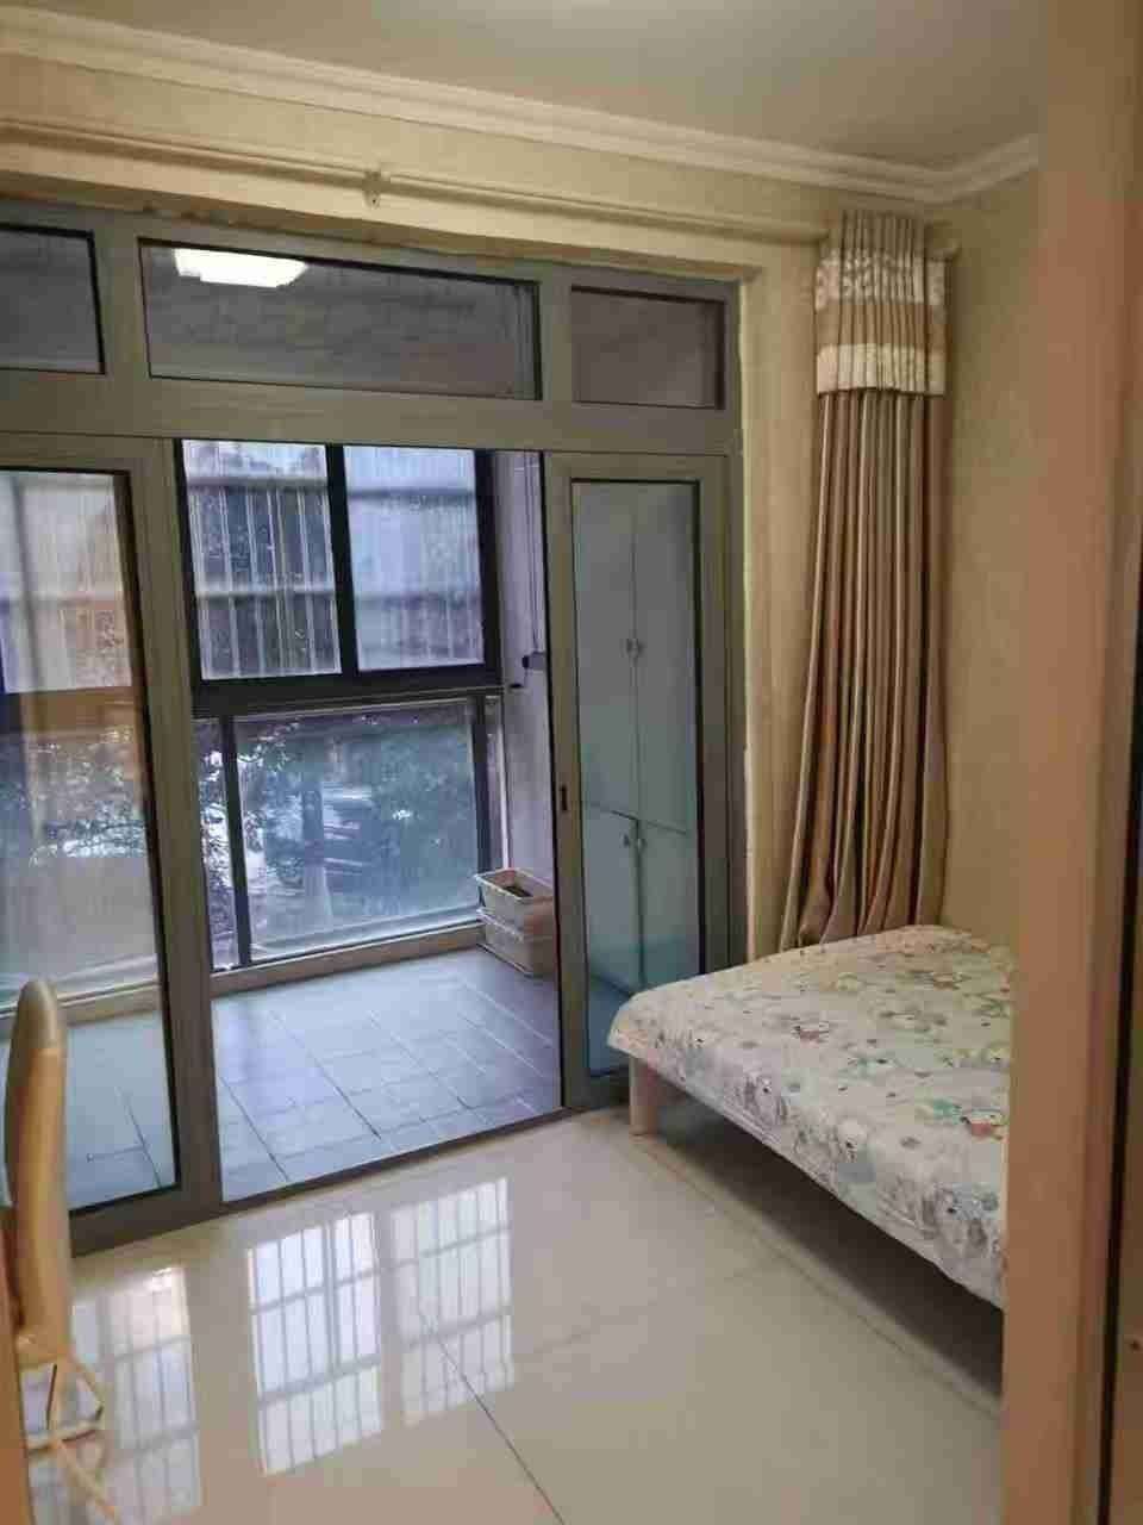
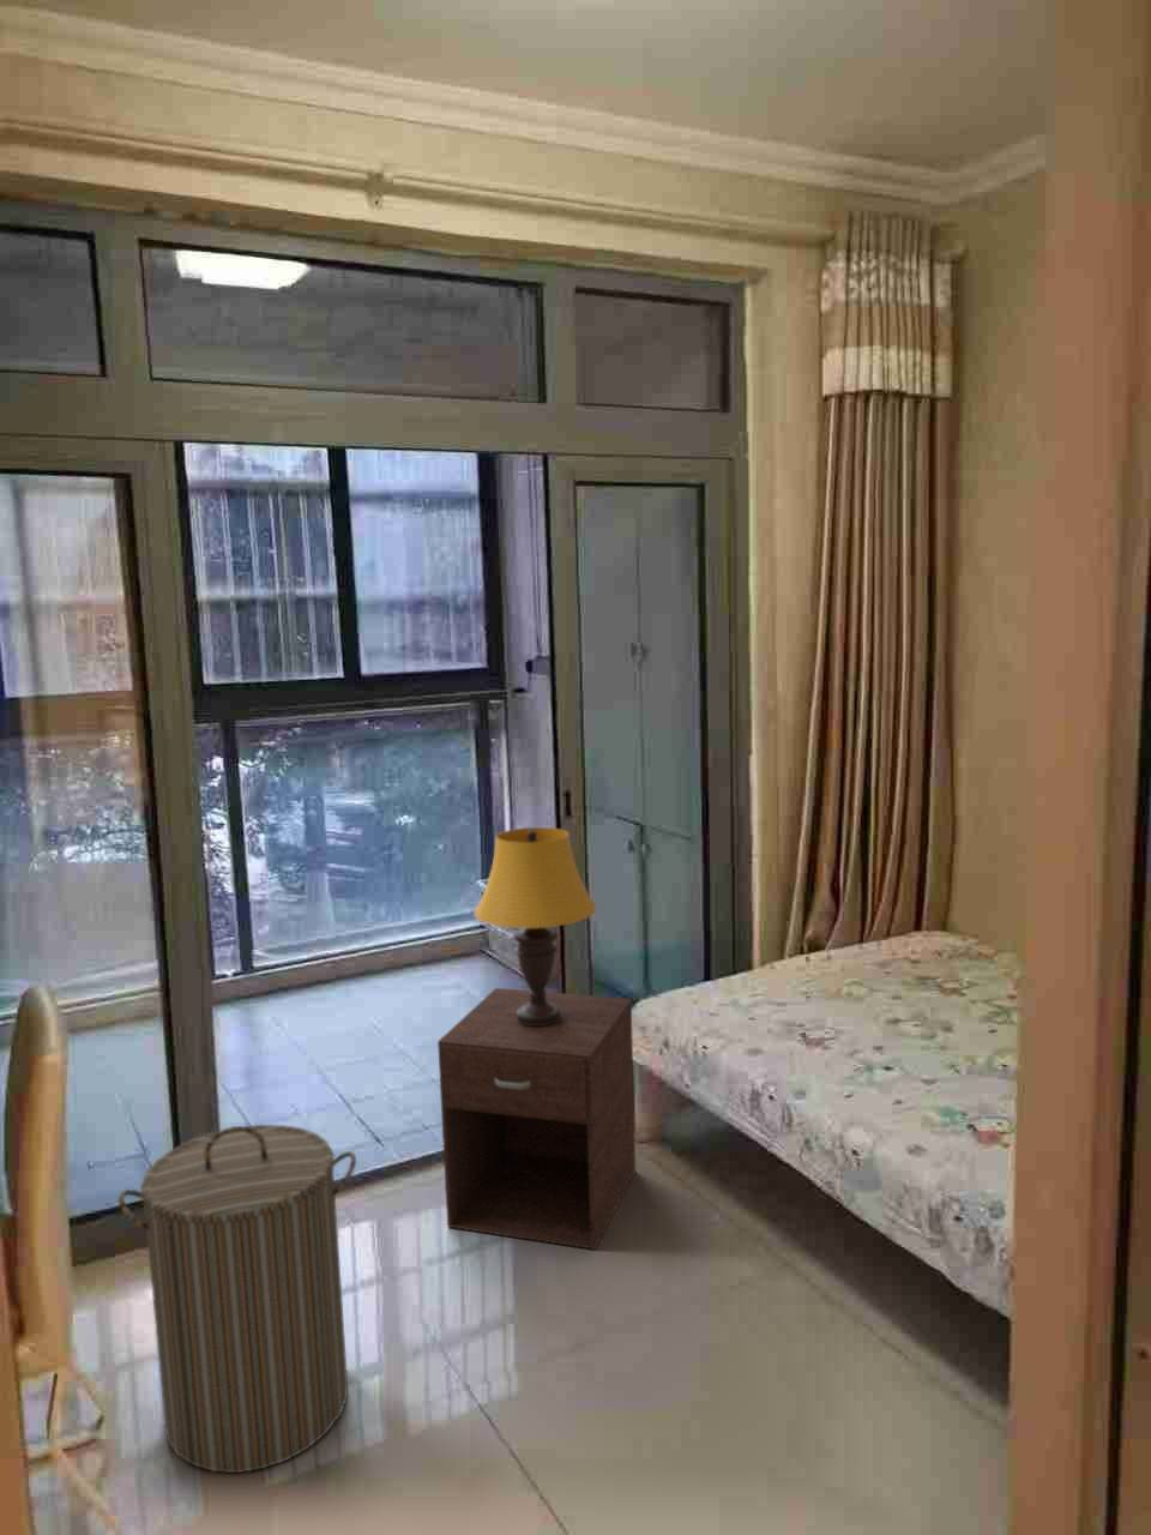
+ laundry hamper [117,1124,358,1473]
+ table lamp [473,827,597,1025]
+ nightstand [436,987,637,1251]
